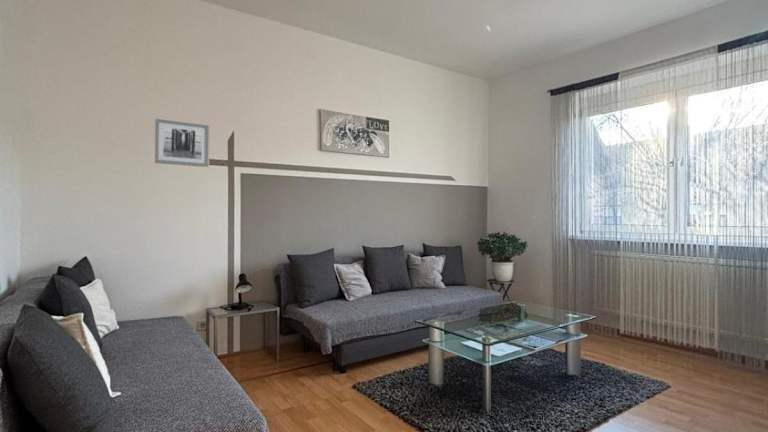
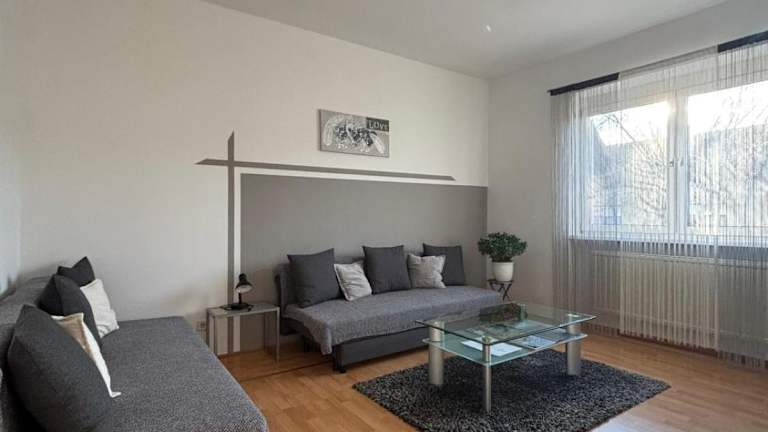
- wall art [154,118,210,168]
